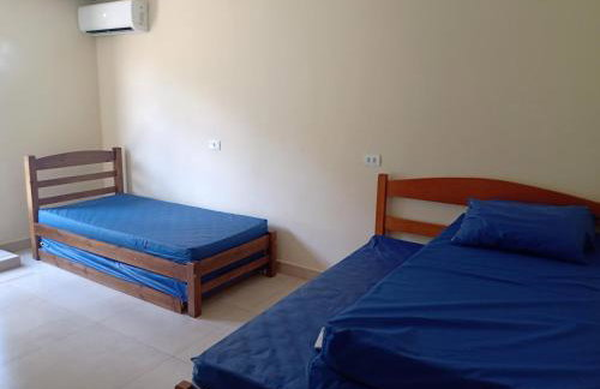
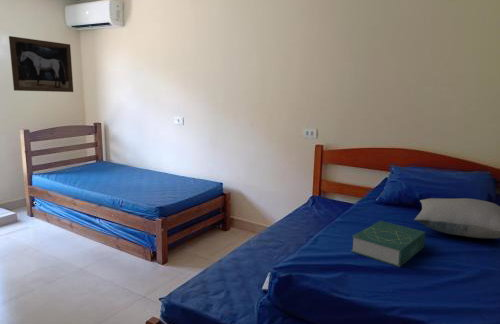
+ wall art [8,35,74,93]
+ pillow [413,197,500,239]
+ book [350,220,426,268]
